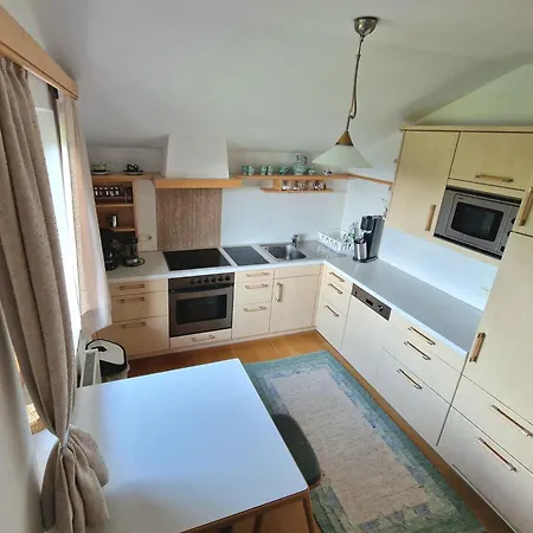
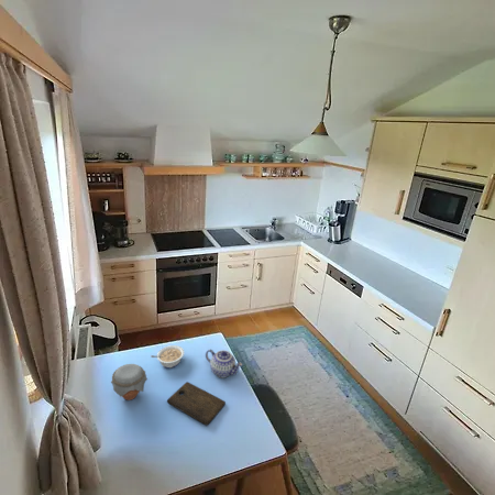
+ jar [110,363,148,402]
+ teapot [205,349,243,378]
+ legume [150,344,185,369]
+ cutting board [166,381,227,427]
